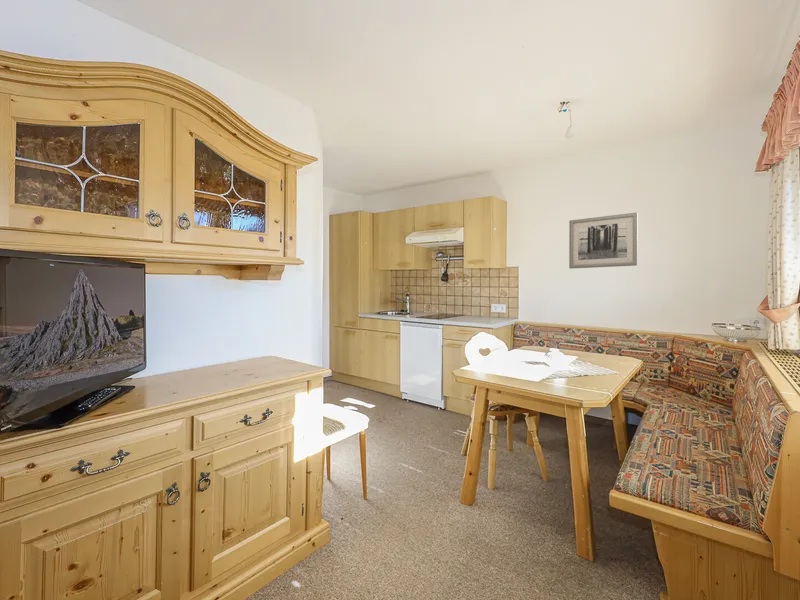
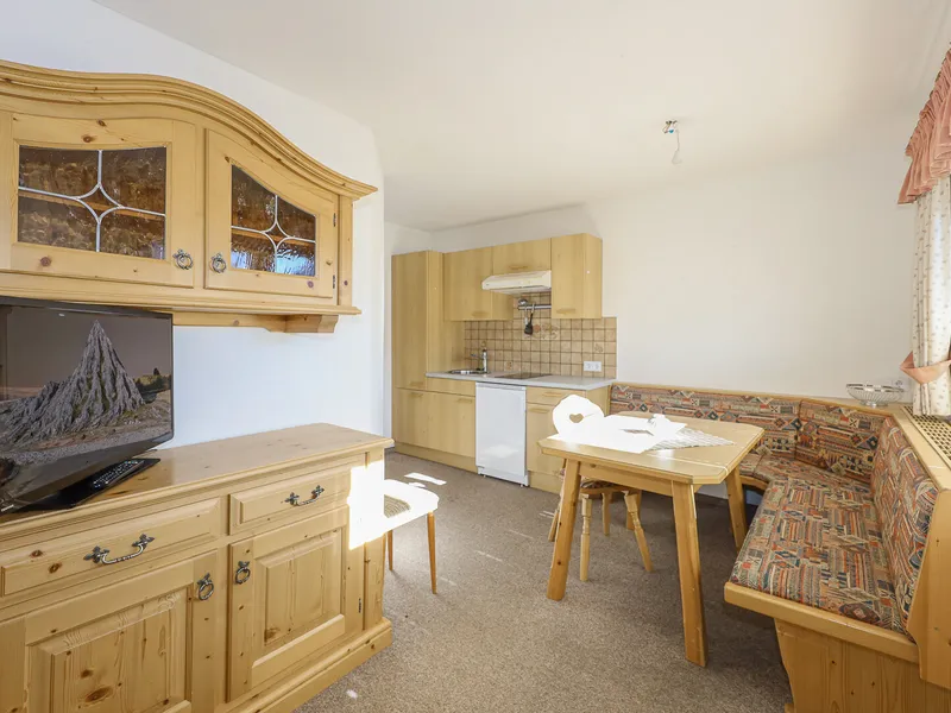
- wall art [568,212,639,270]
